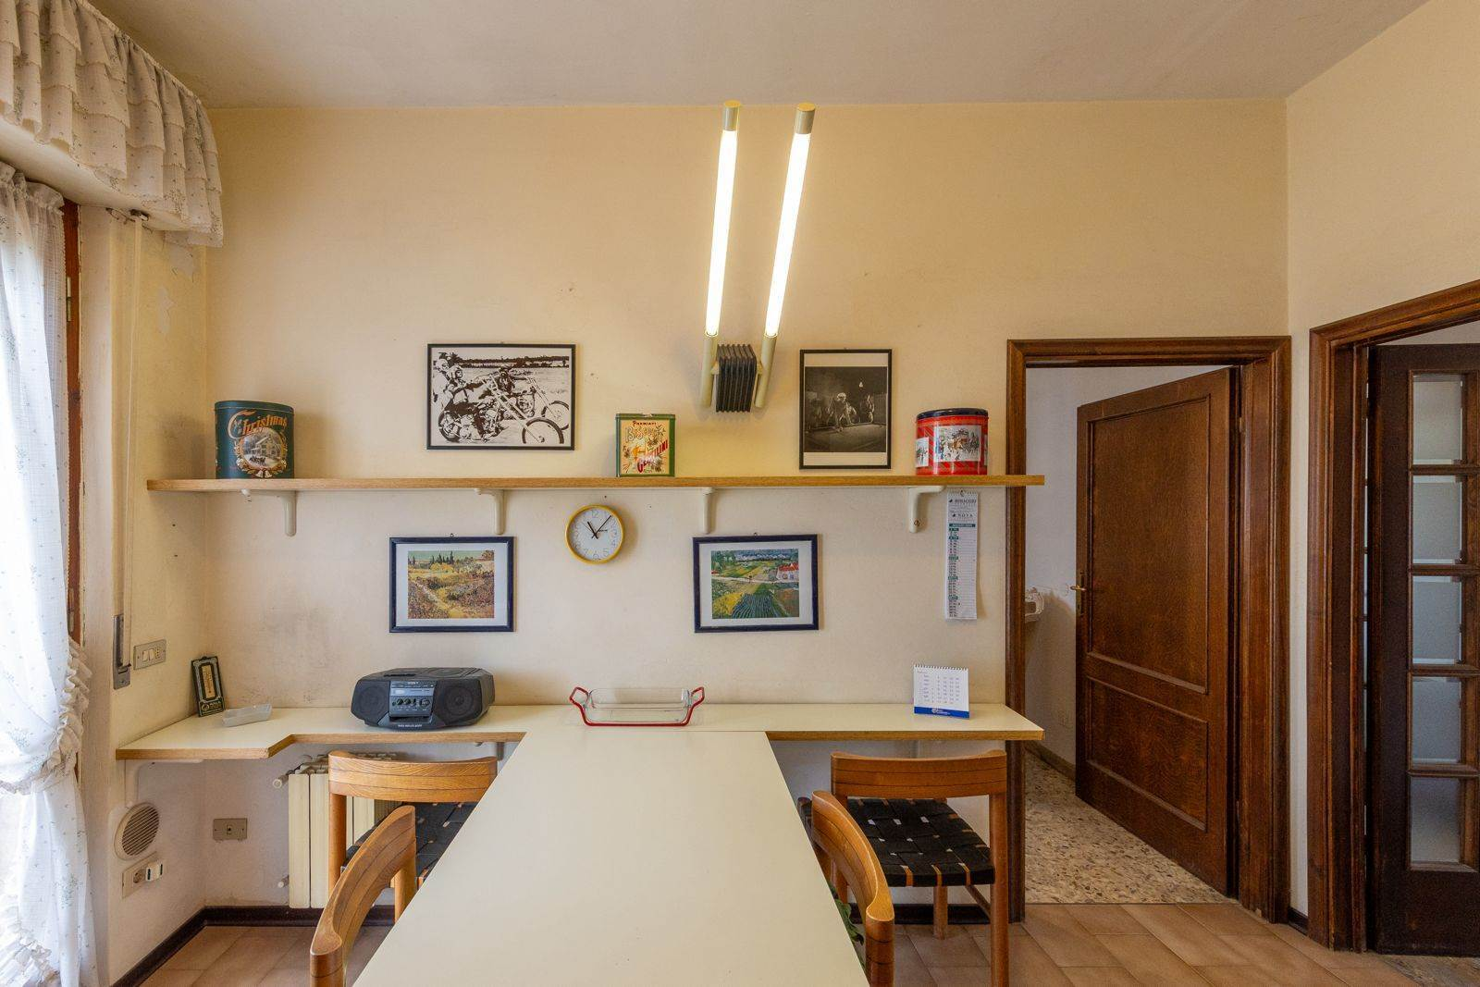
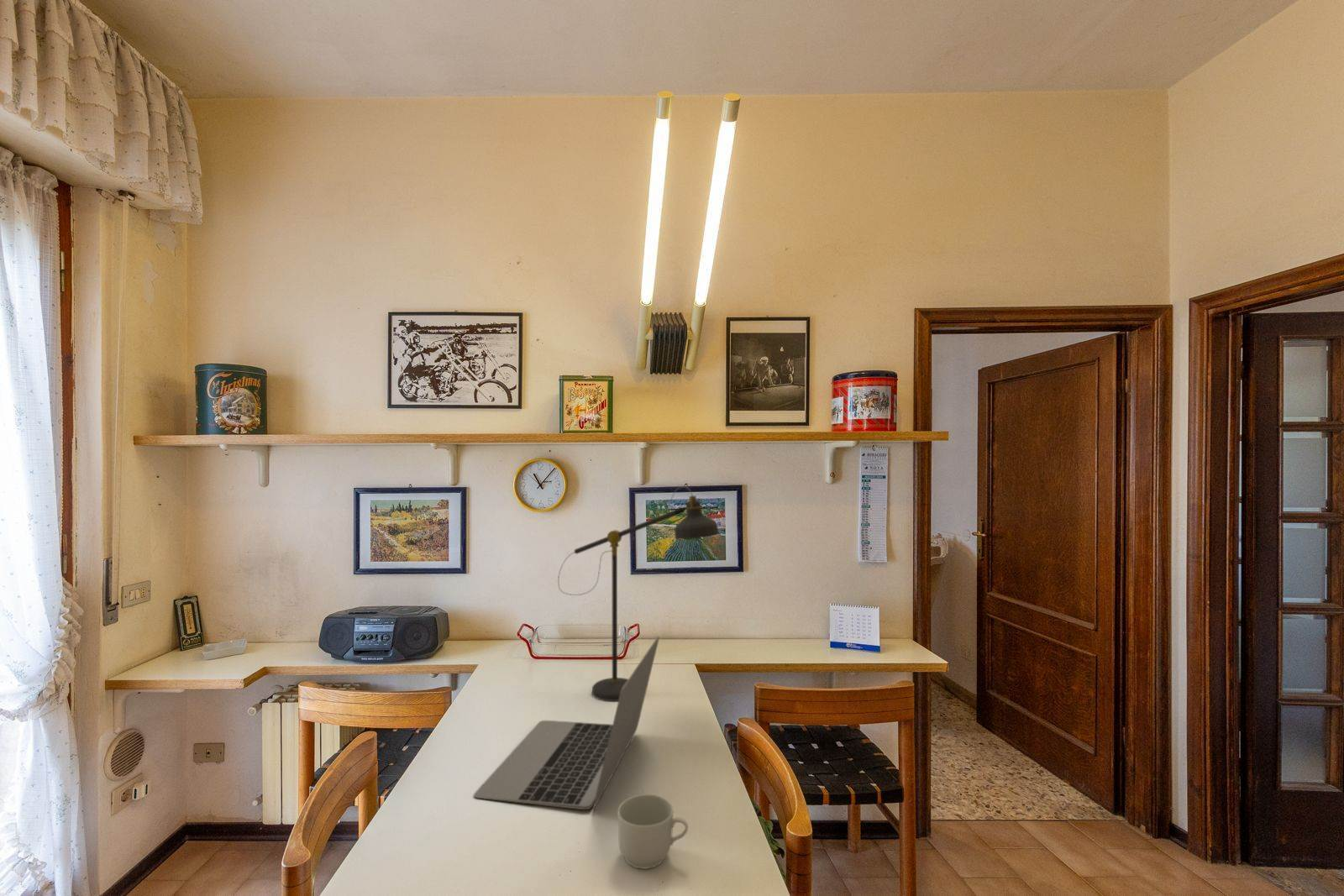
+ laptop [473,635,660,810]
+ desk lamp [557,485,721,702]
+ mug [617,794,689,870]
